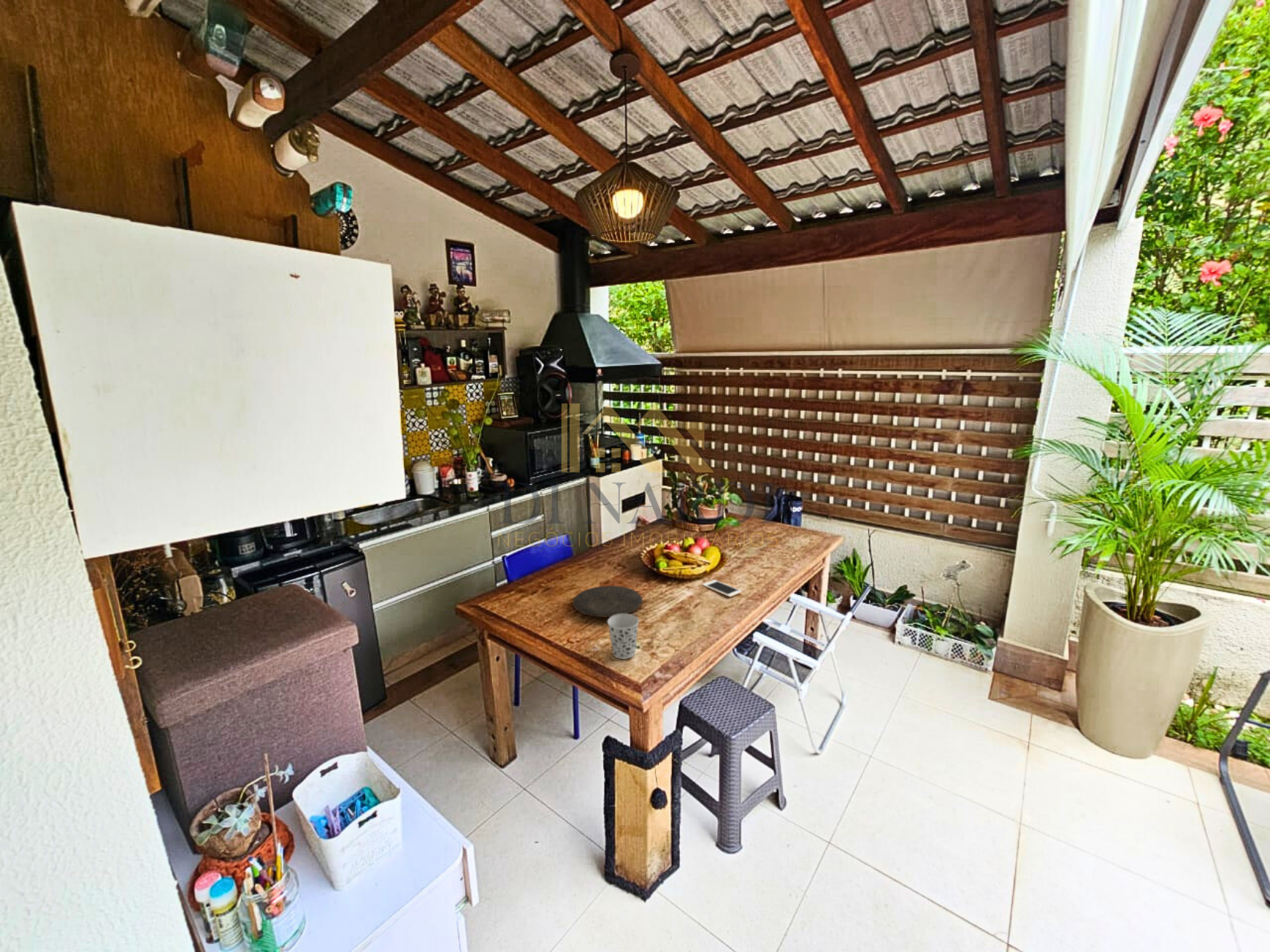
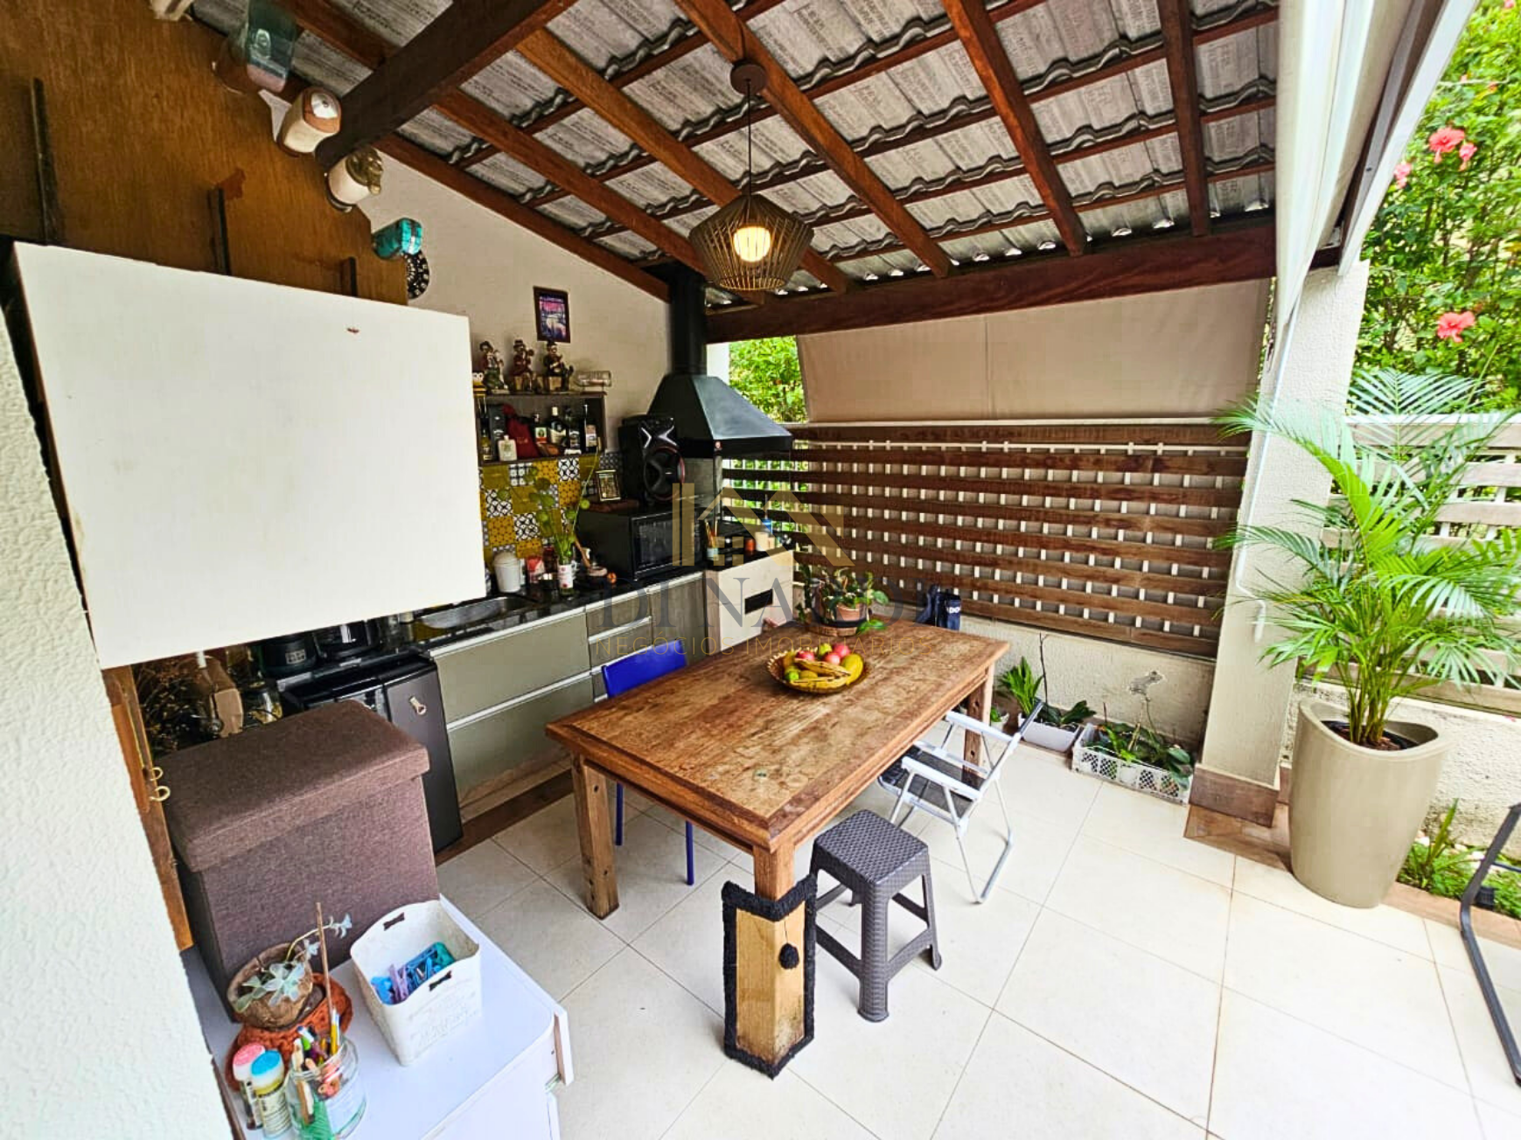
- cup [607,613,640,660]
- plate [572,585,643,618]
- cell phone [702,579,743,598]
